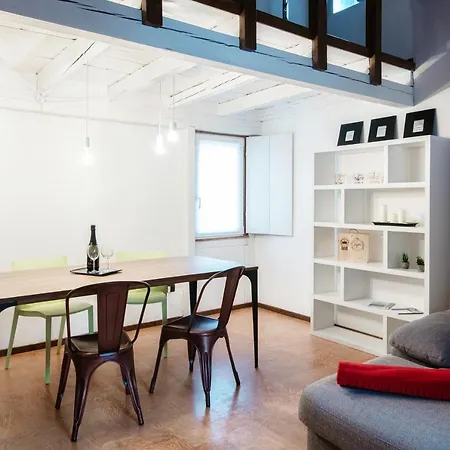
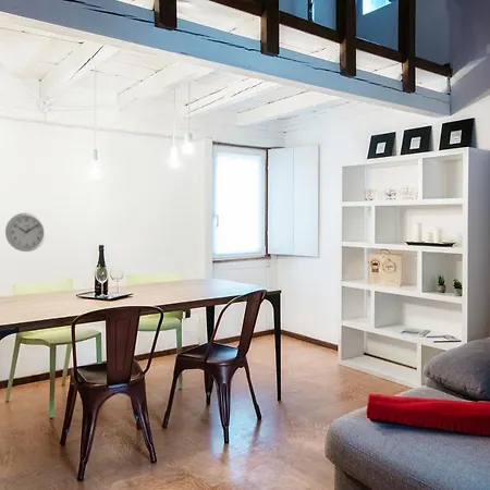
+ wall clock [4,211,48,253]
